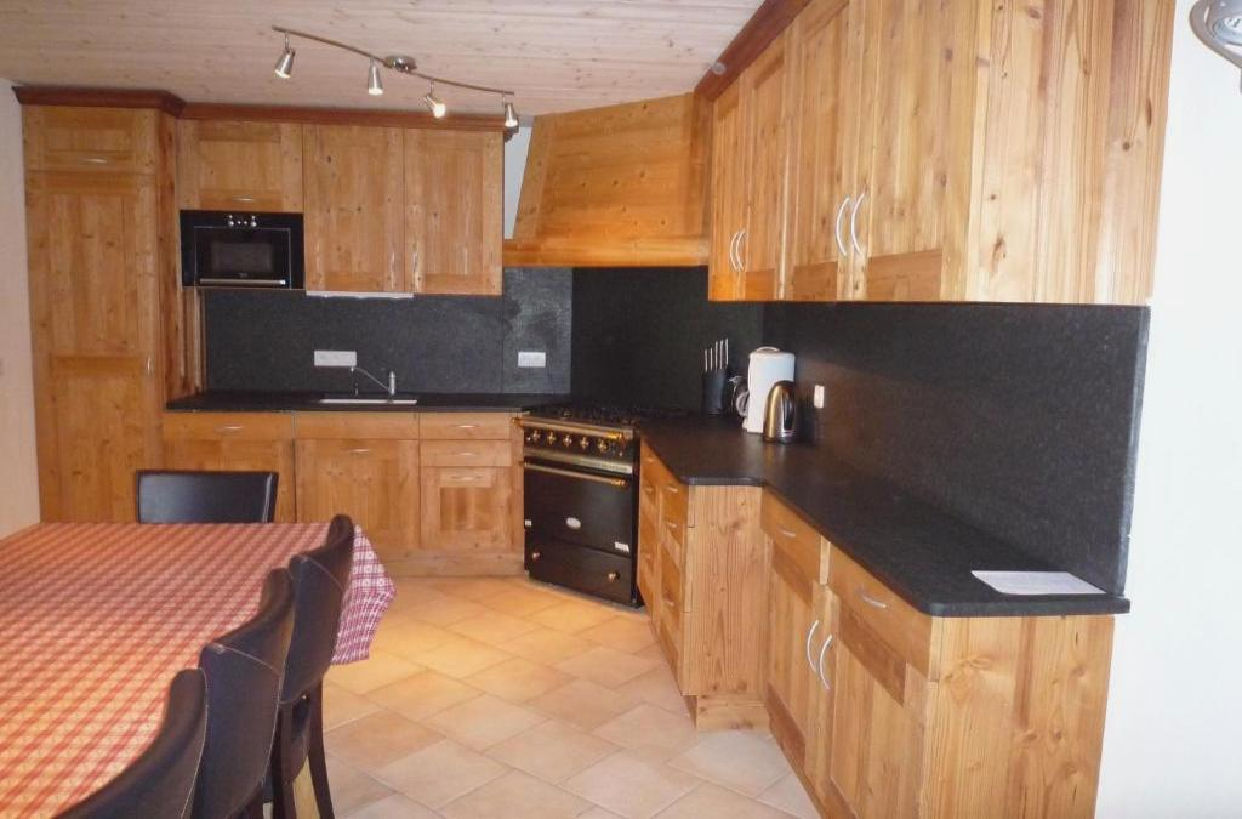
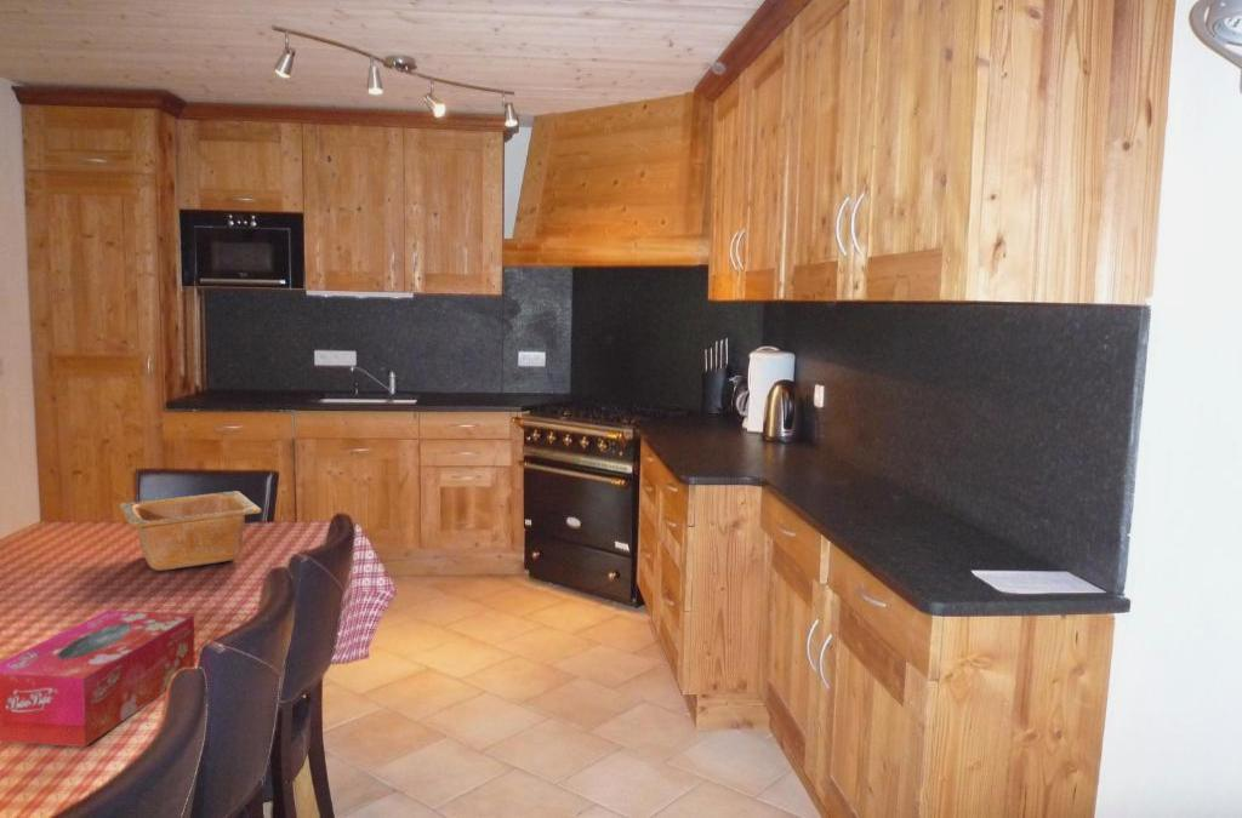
+ tissue box [0,608,196,748]
+ serving bowl [118,490,263,572]
